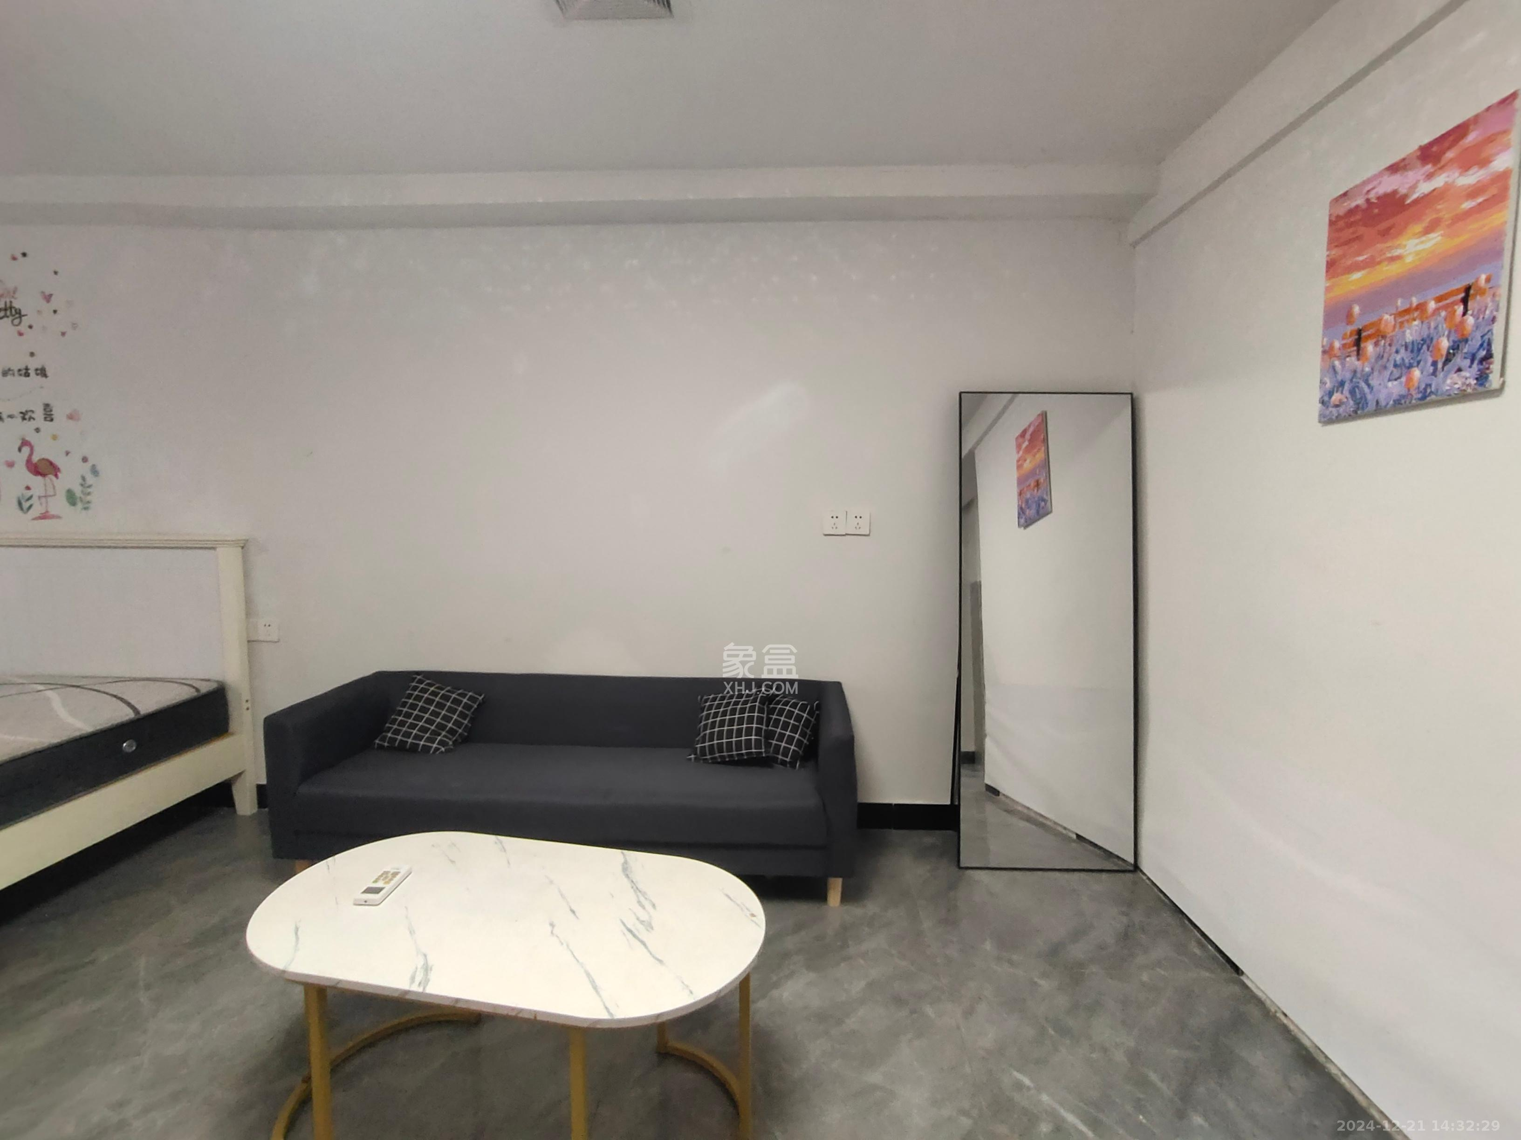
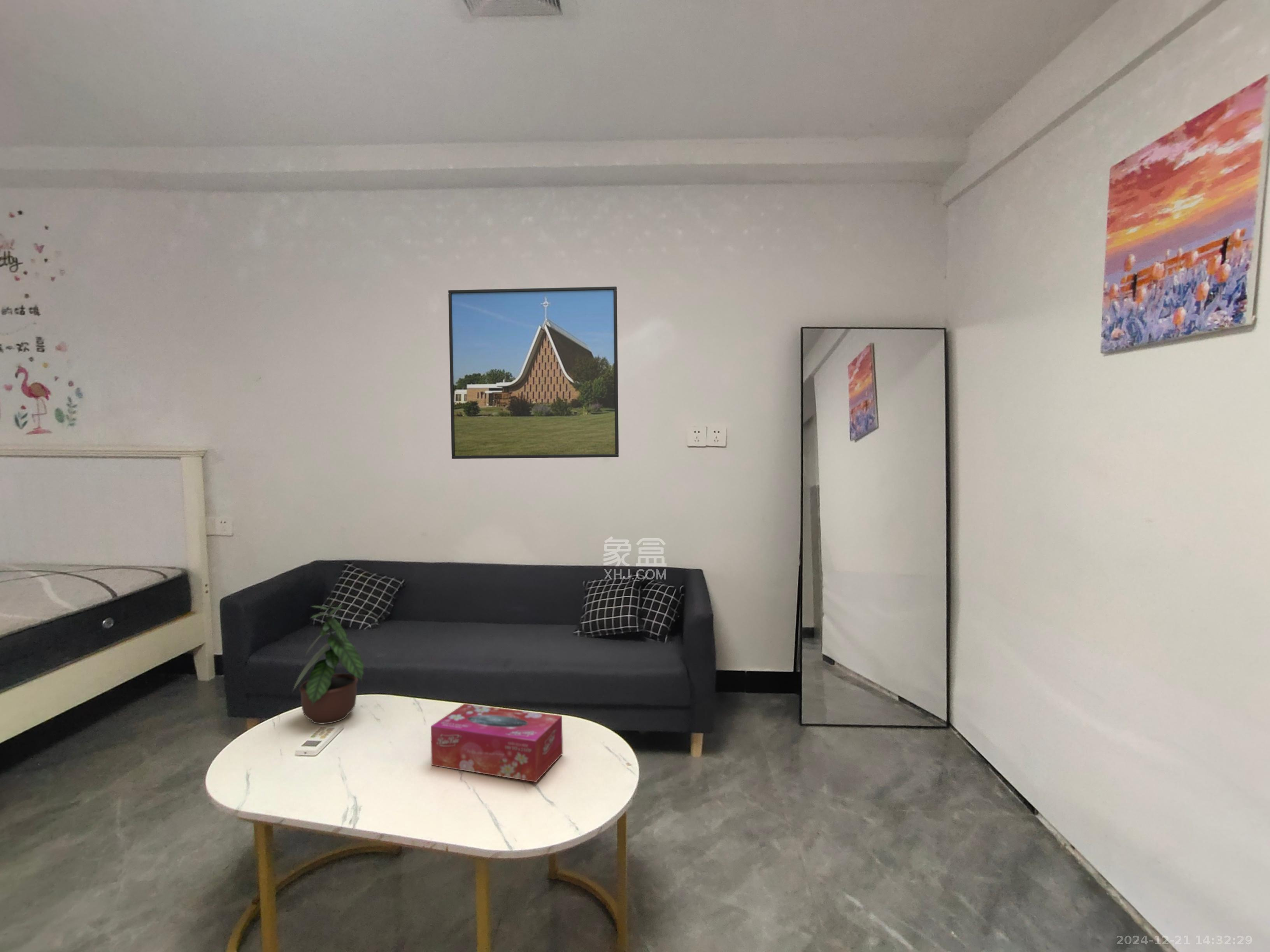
+ potted plant [292,598,364,724]
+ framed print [448,286,619,459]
+ tissue box [430,703,563,782]
